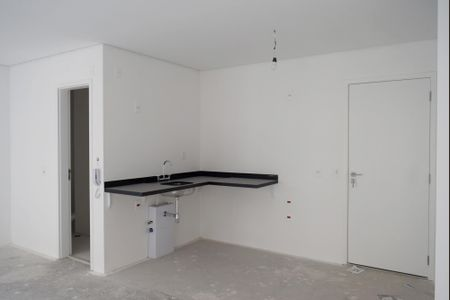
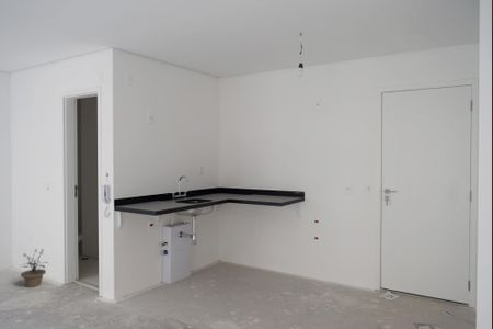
+ potted plant [20,248,48,288]
